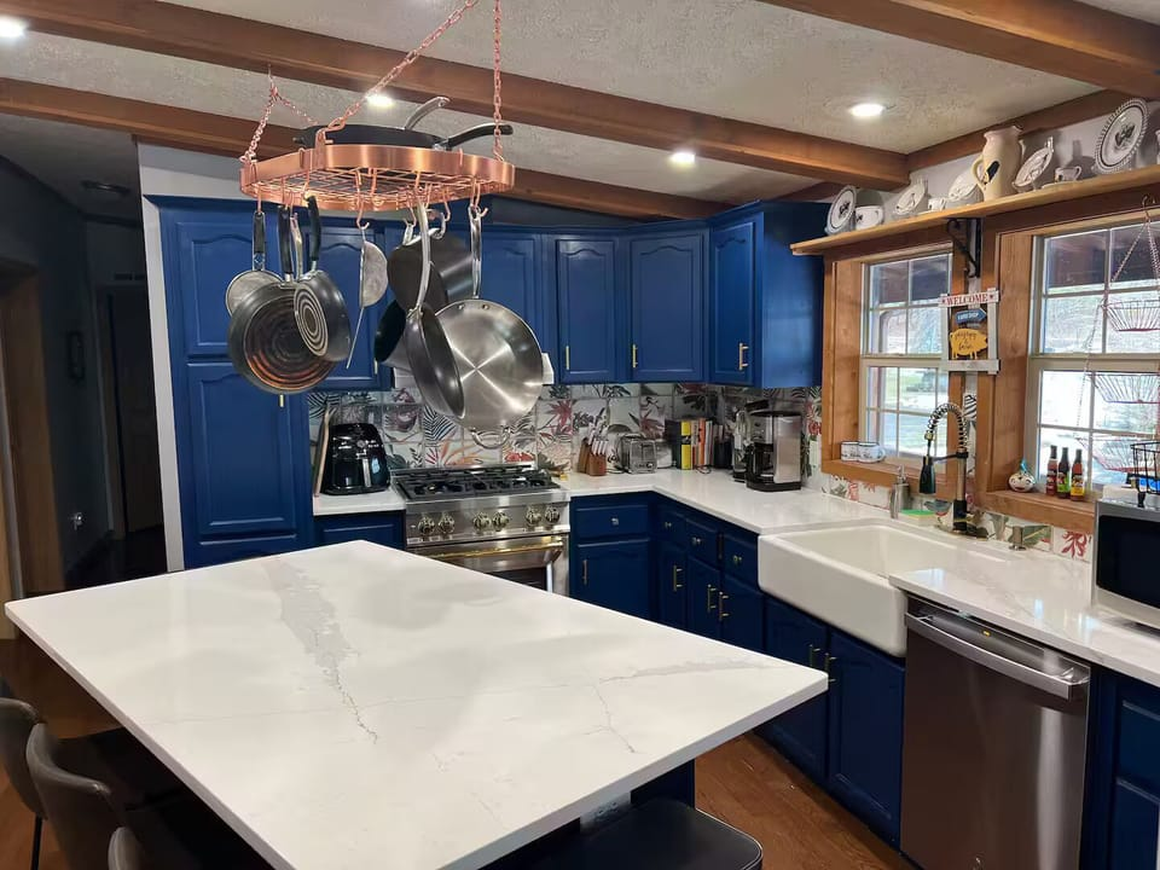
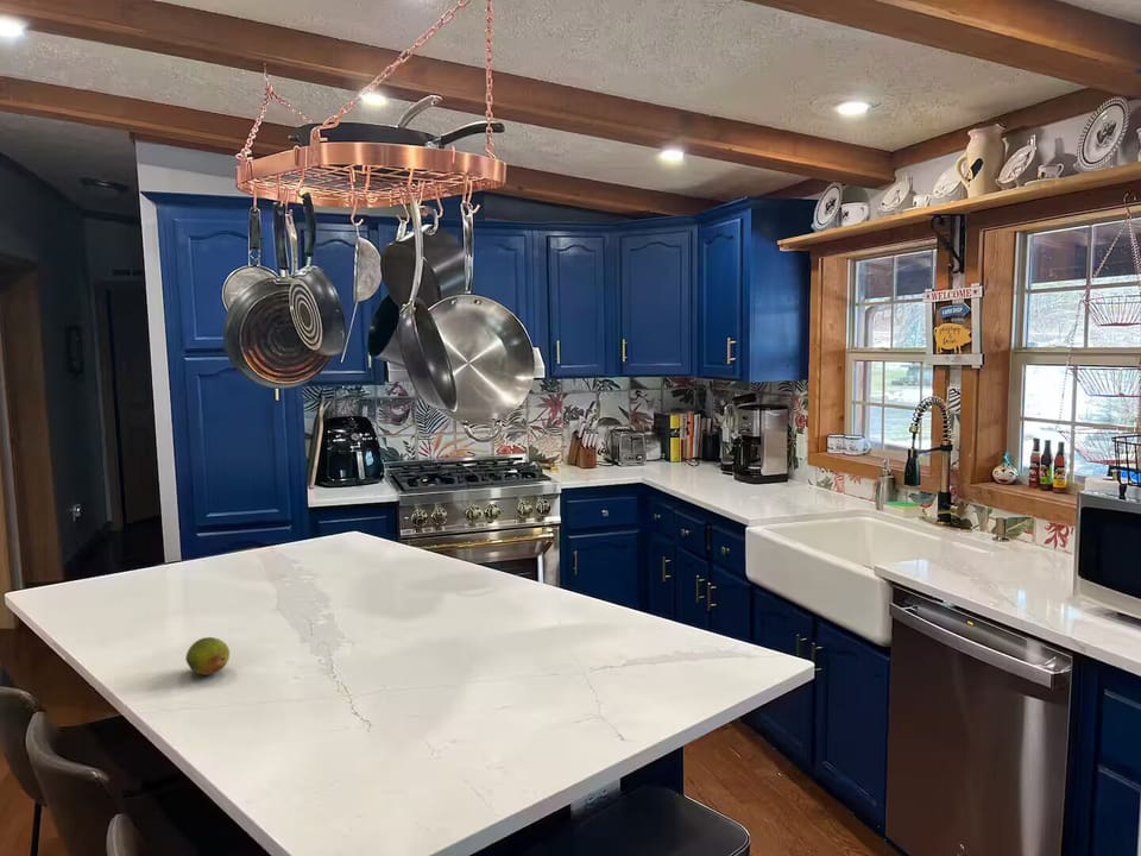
+ fruit [184,636,231,676]
